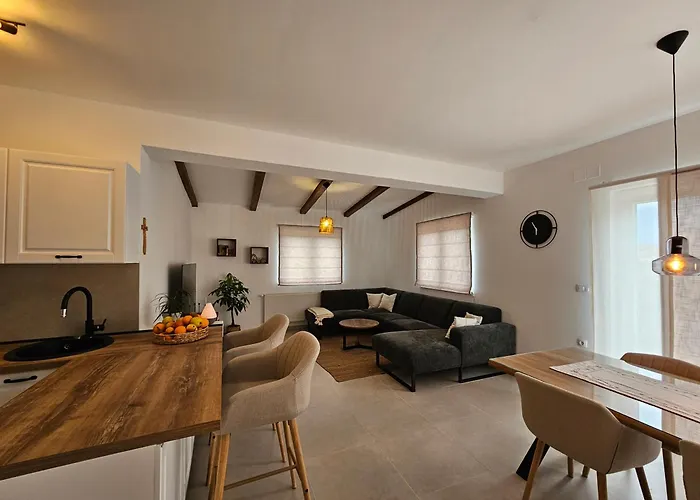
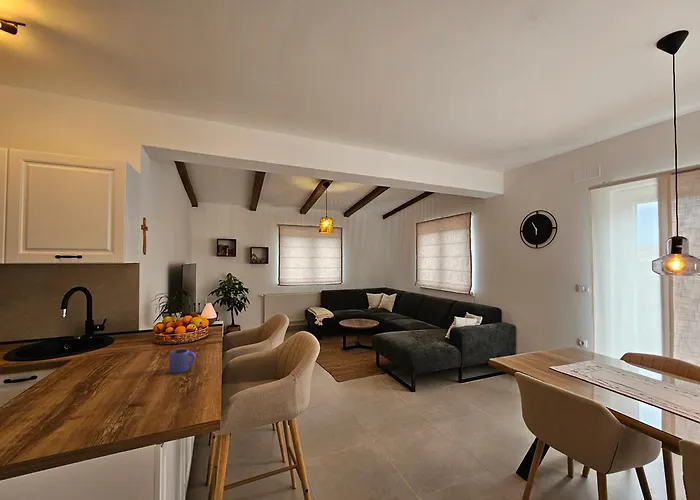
+ mug [168,348,197,375]
